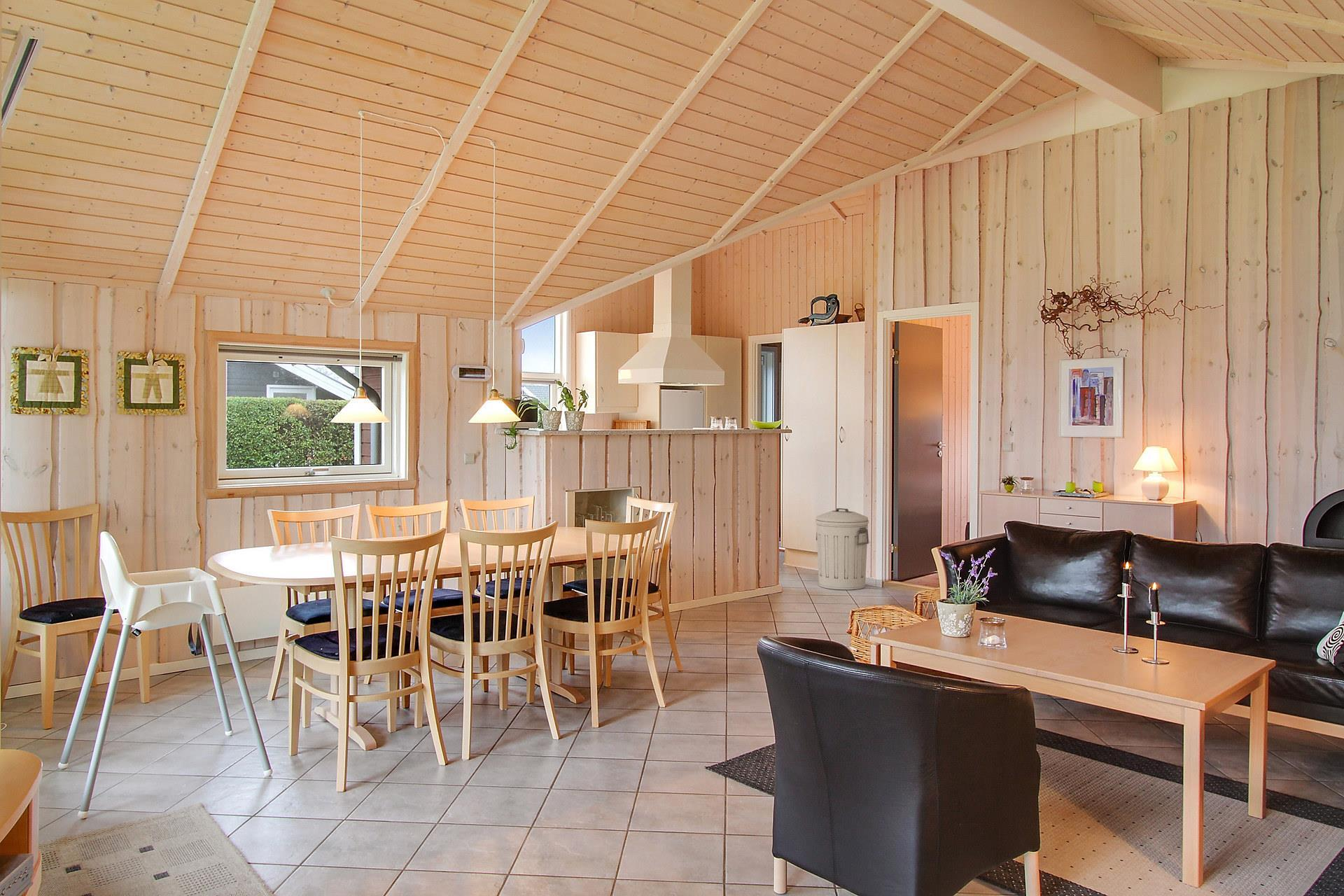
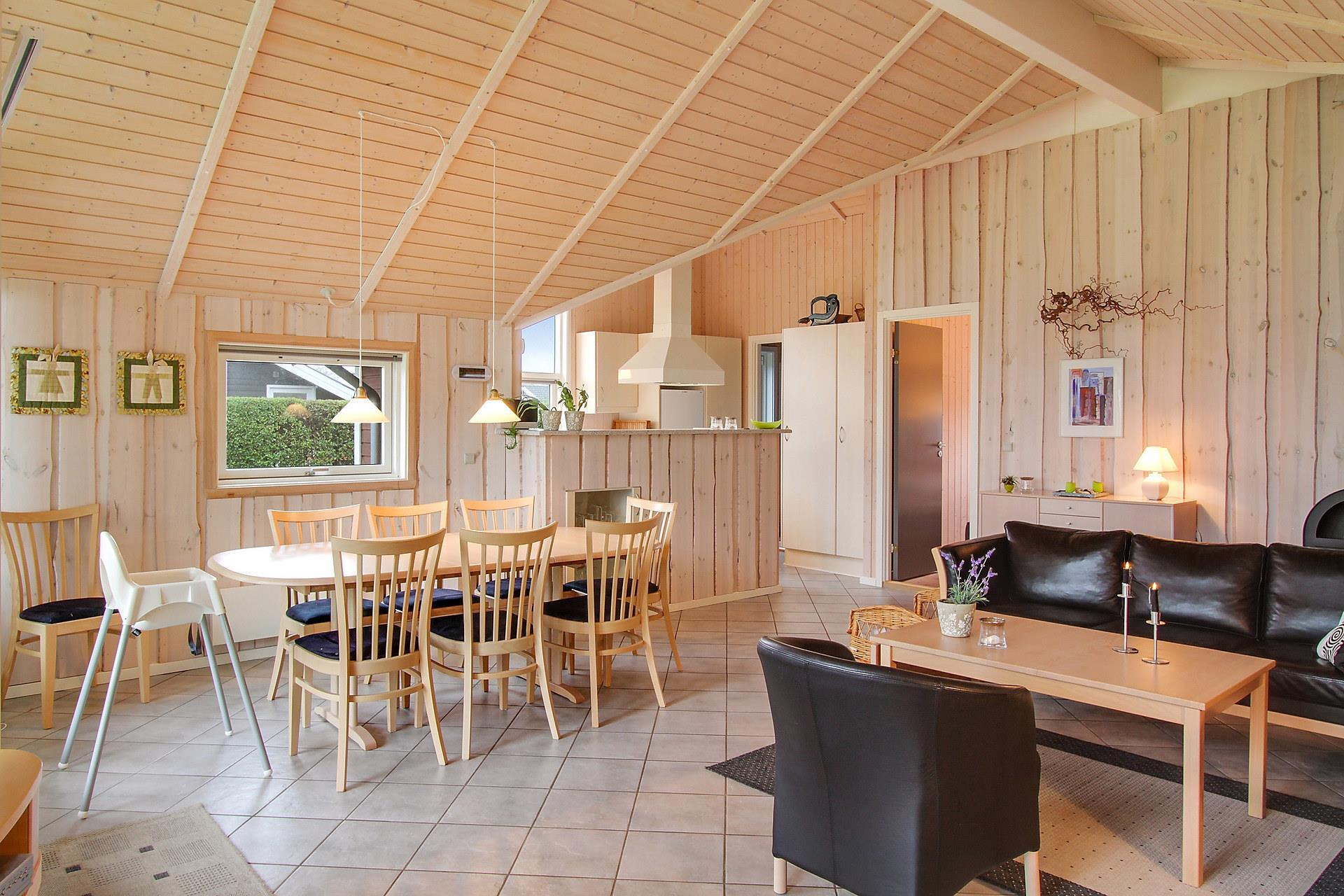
- trash can [815,507,869,590]
